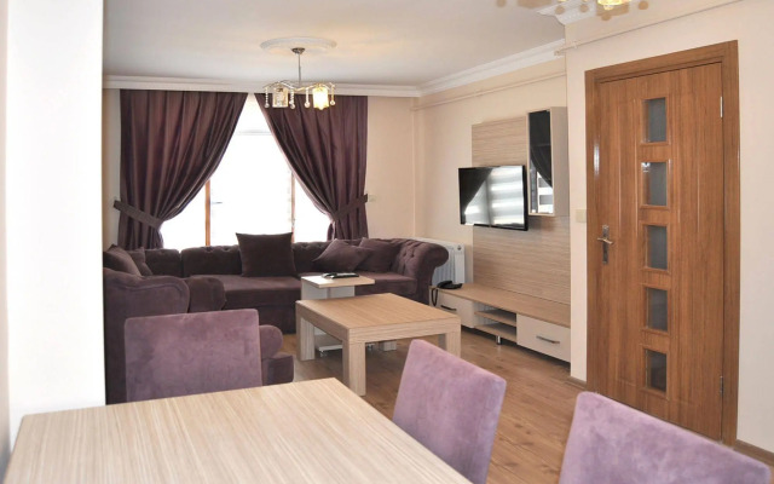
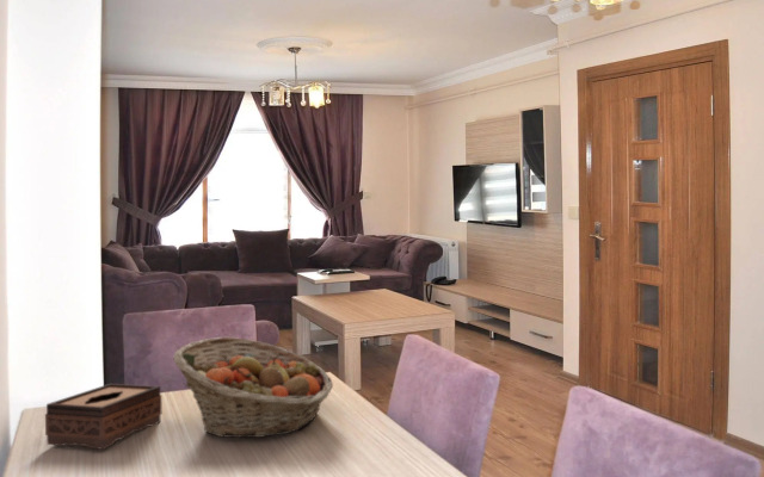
+ fruit basket [172,336,334,439]
+ tissue box [44,383,162,451]
